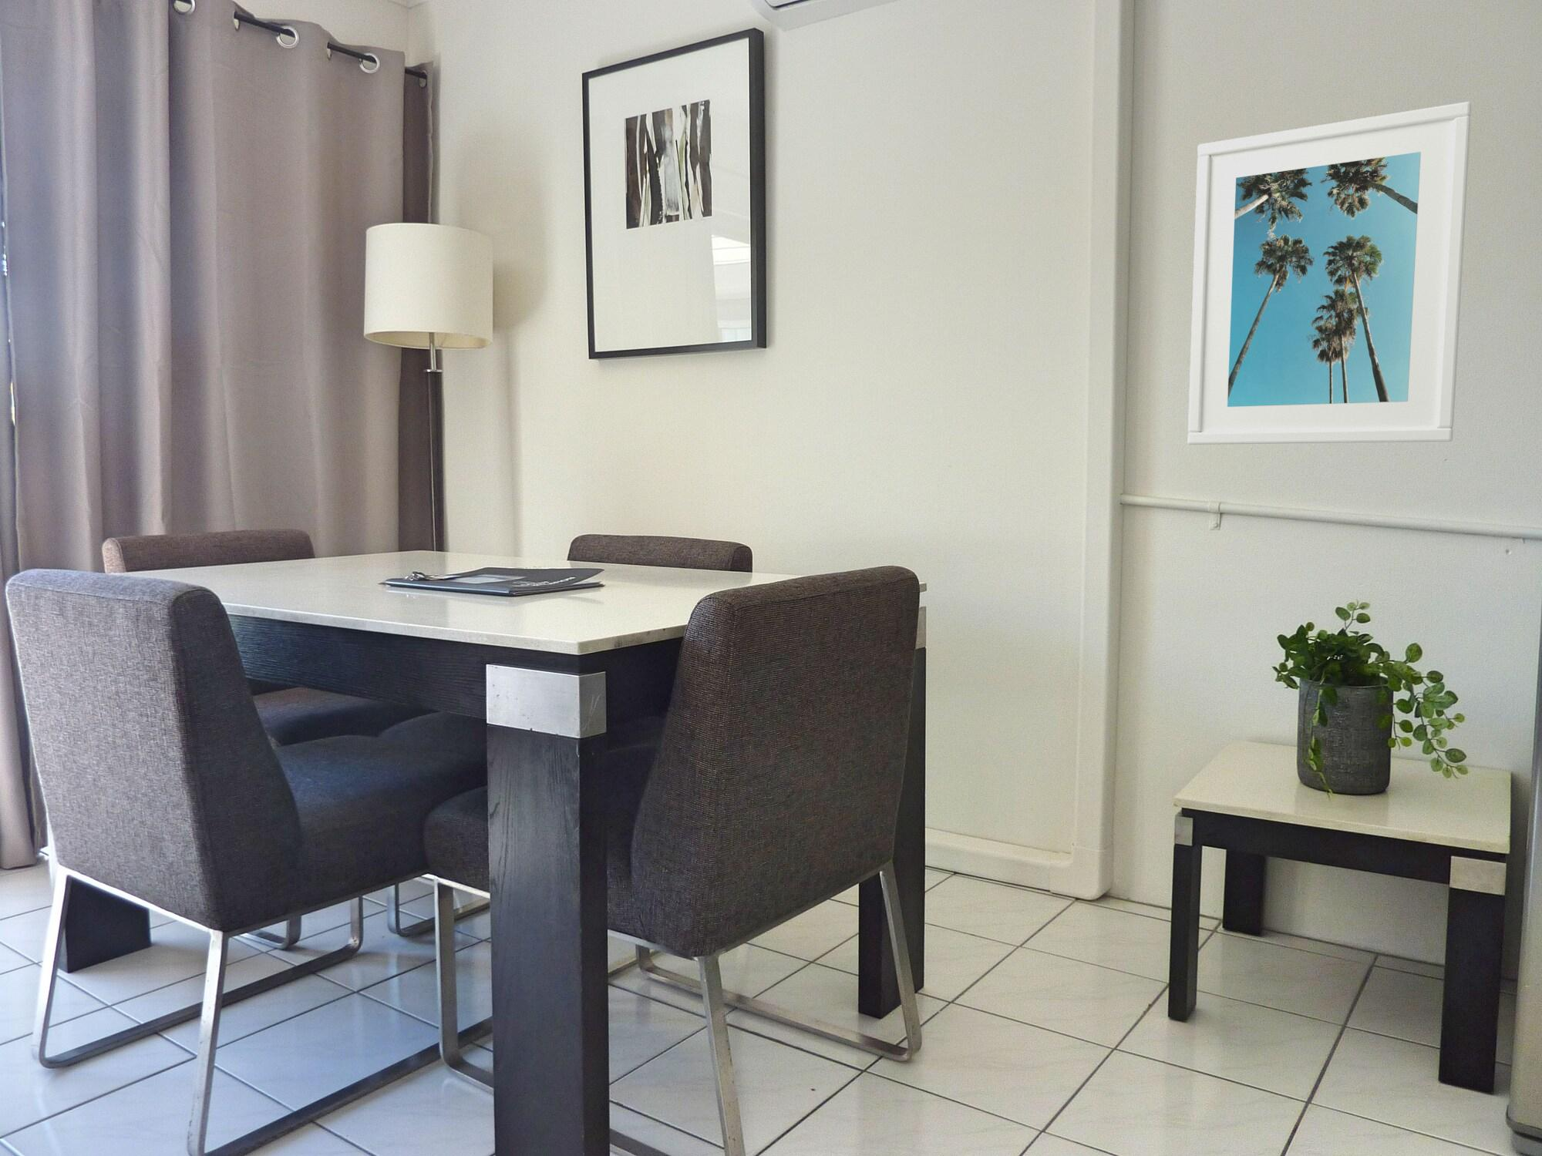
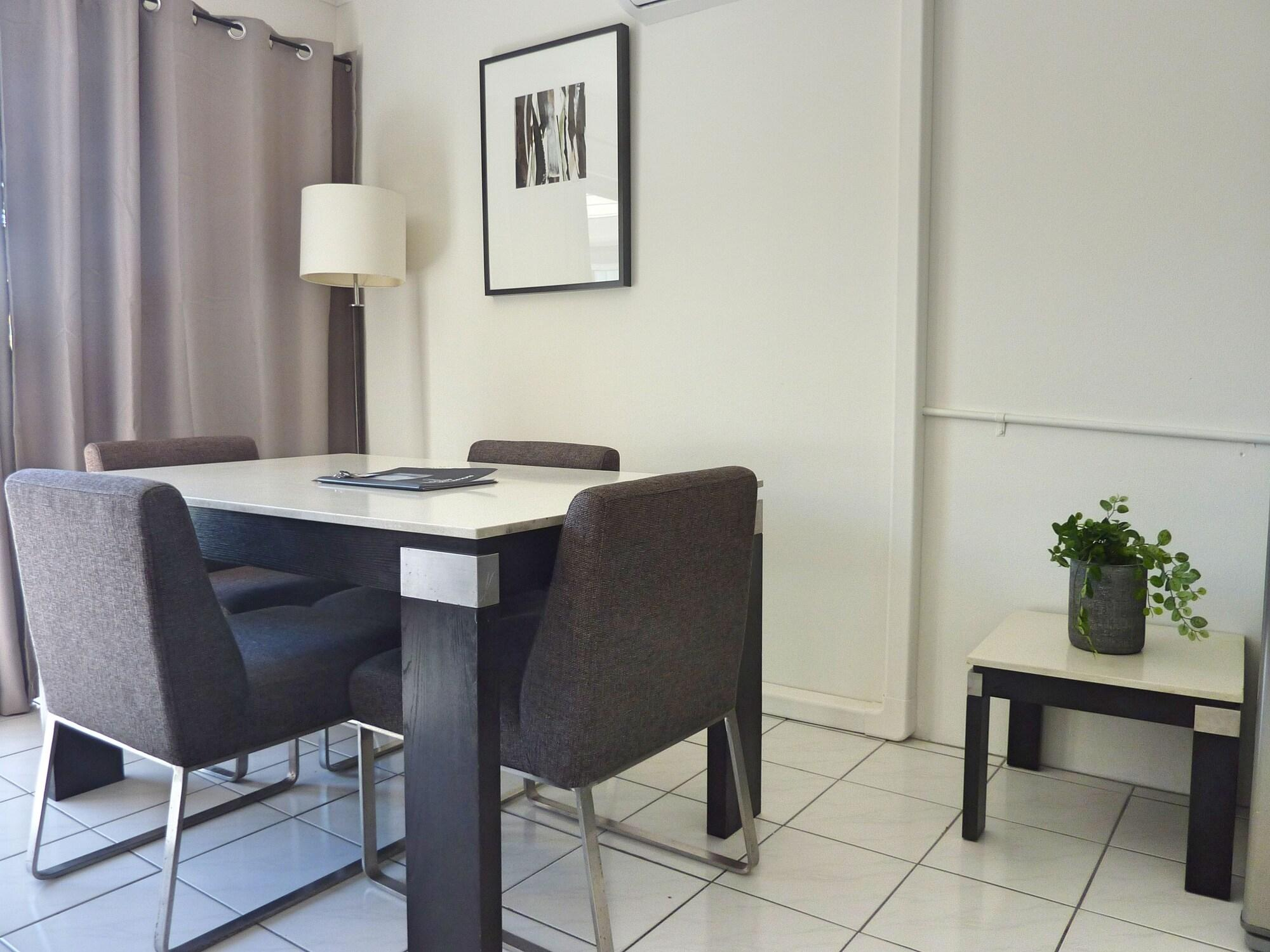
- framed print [1187,101,1472,446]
